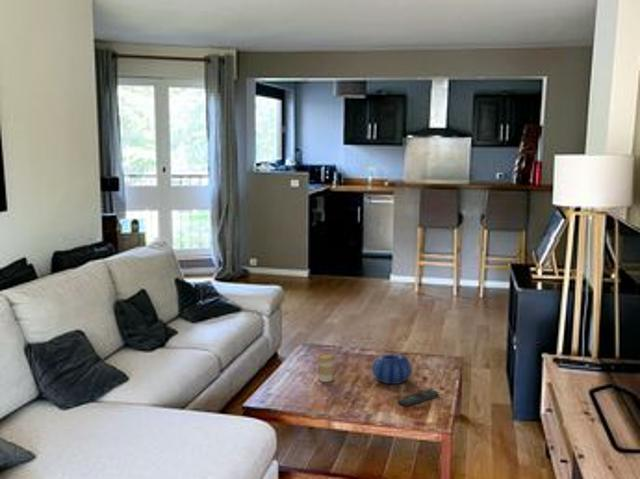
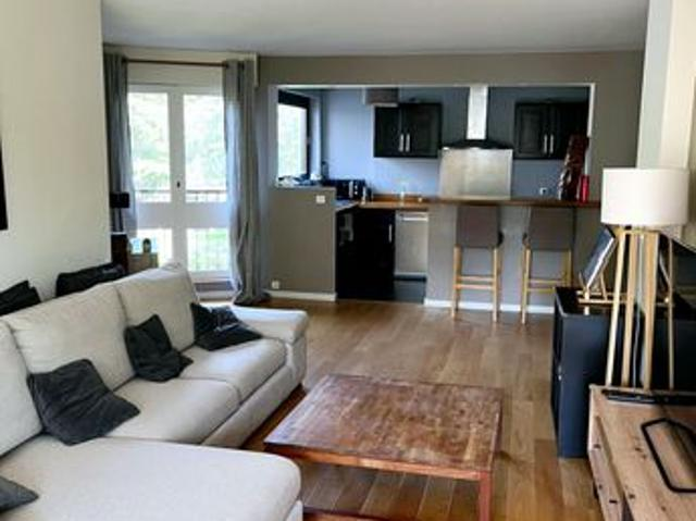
- coffee cup [316,352,336,383]
- remote control [397,388,440,407]
- decorative bowl [371,353,412,385]
